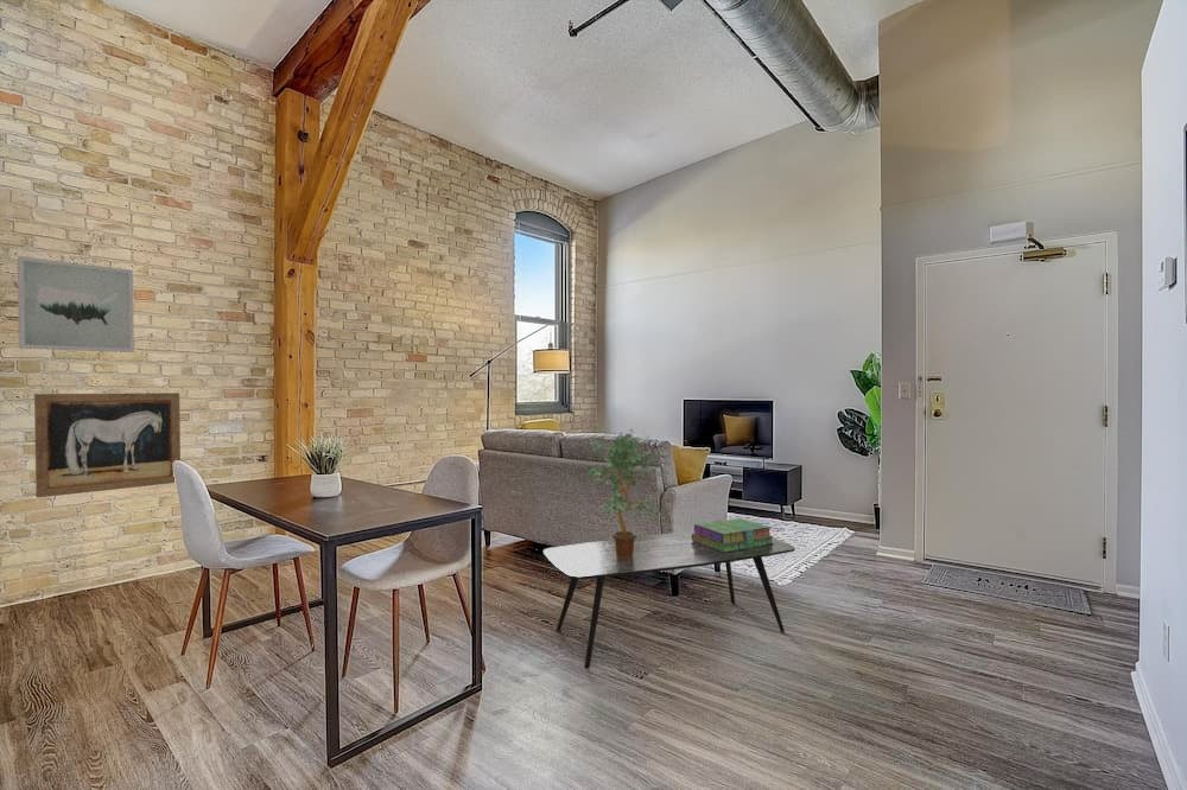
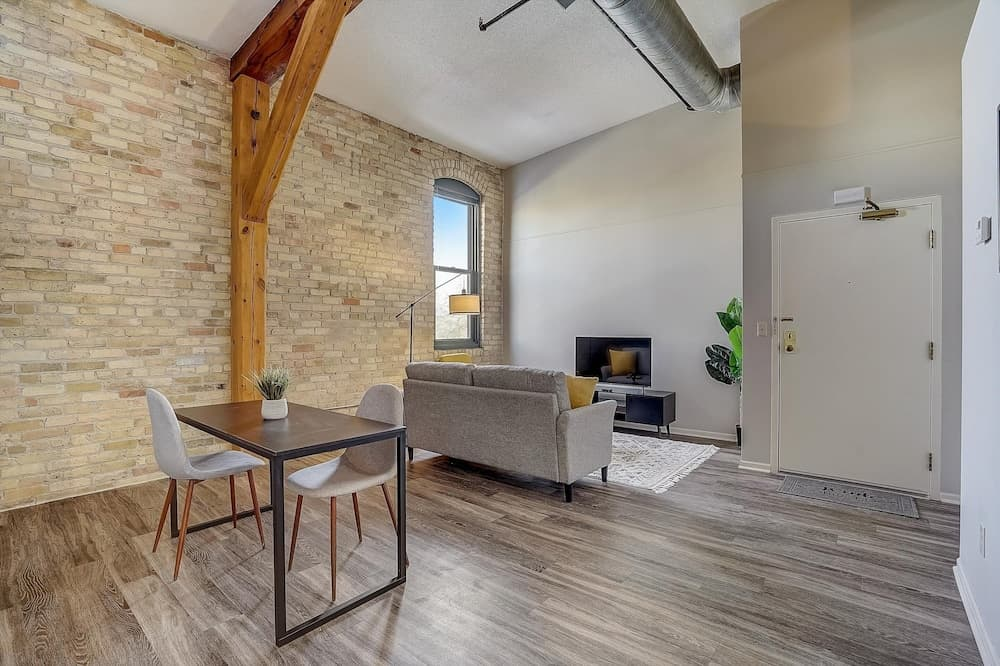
- wall art [33,391,182,499]
- potted plant [582,428,668,558]
- wall art [17,255,135,353]
- stack of books [692,517,775,553]
- coffee table [542,530,795,669]
